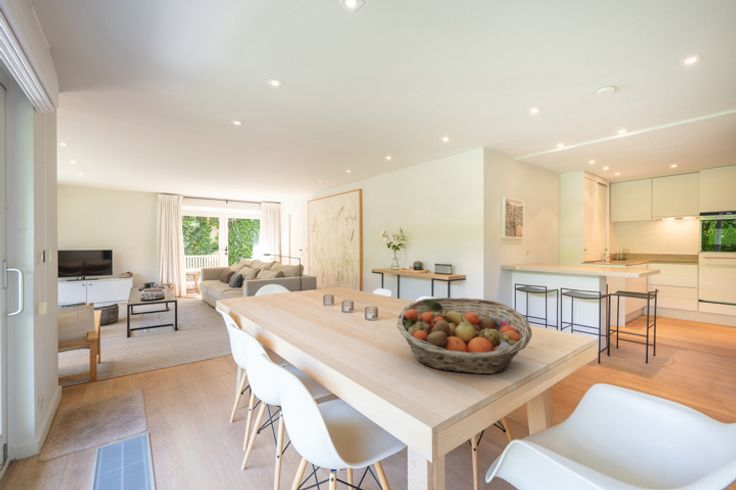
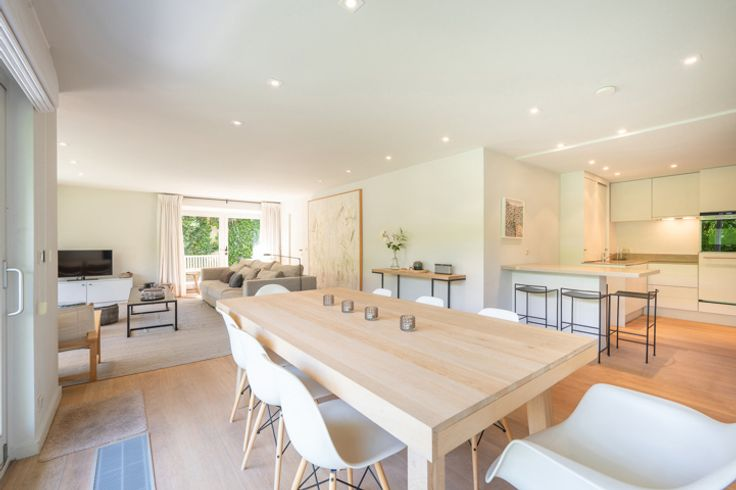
- fruit basket [396,297,533,375]
